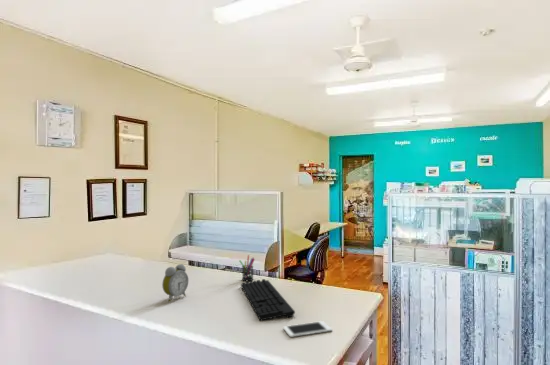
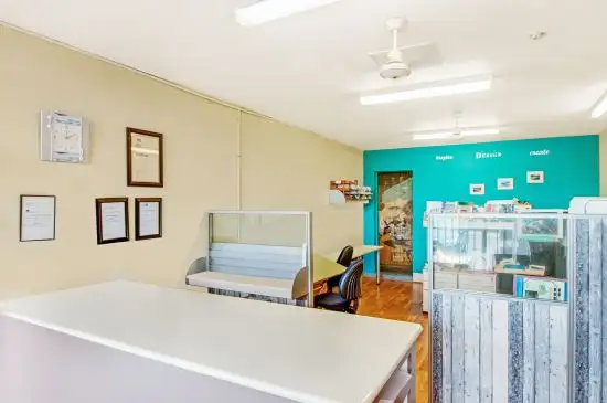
- alarm clock [161,263,189,303]
- pen holder [238,255,256,282]
- keyboard [240,278,296,322]
- cell phone [282,320,333,338]
